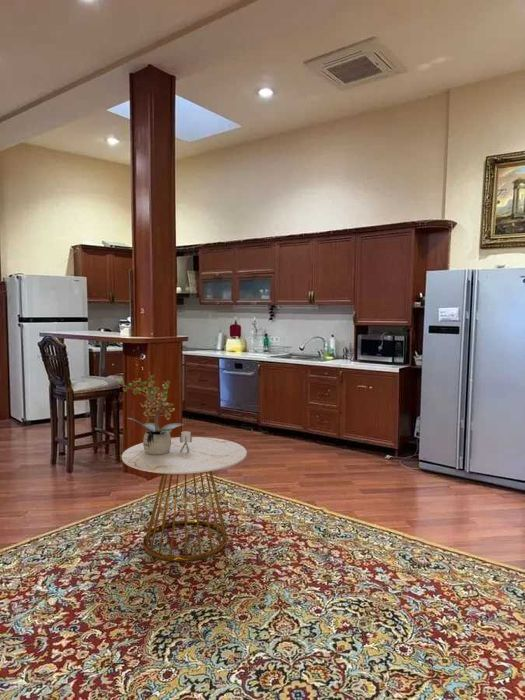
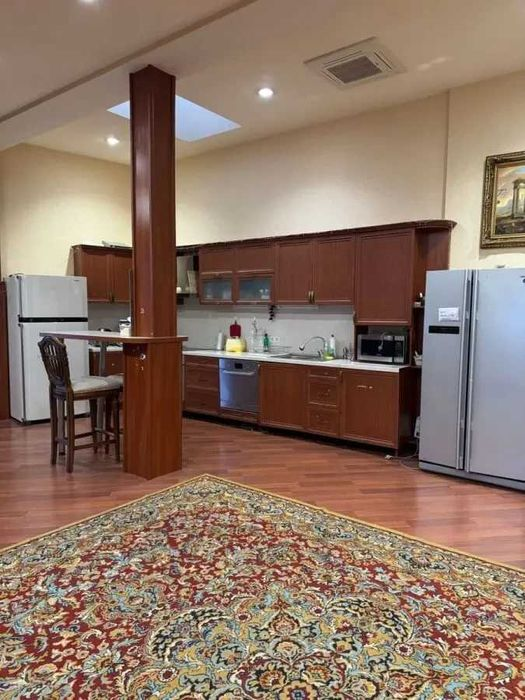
- side table [121,430,248,563]
- potted plant [114,371,185,455]
